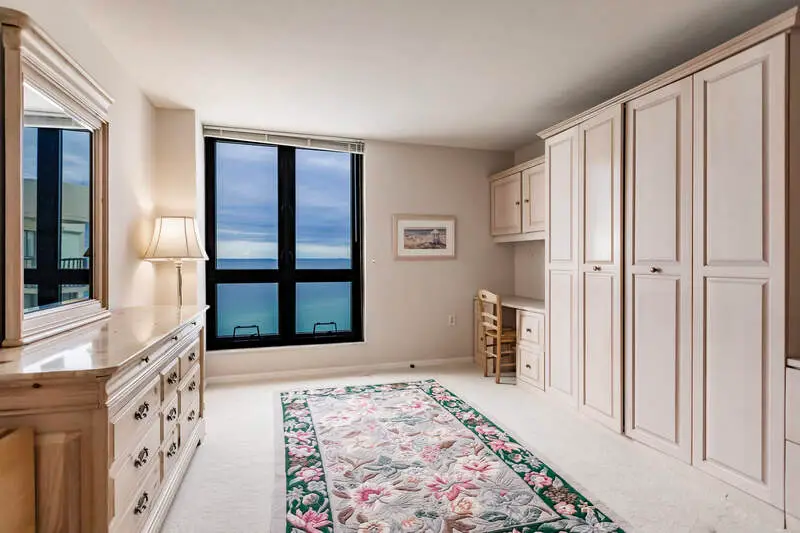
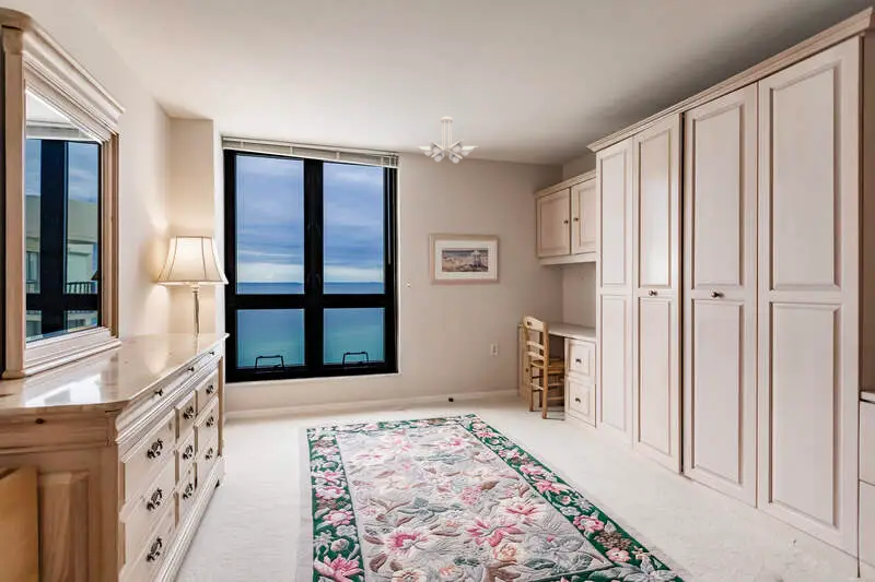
+ ceiling light fixture [415,116,479,164]
